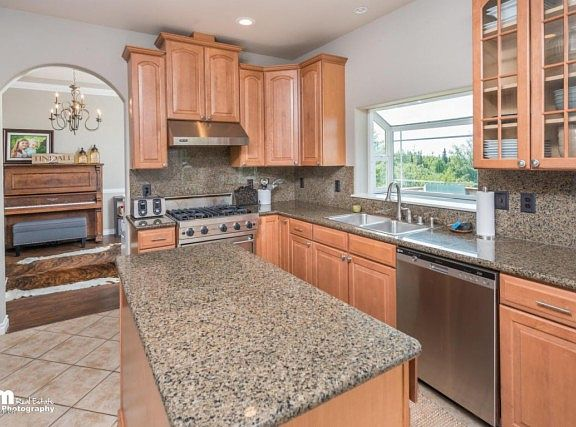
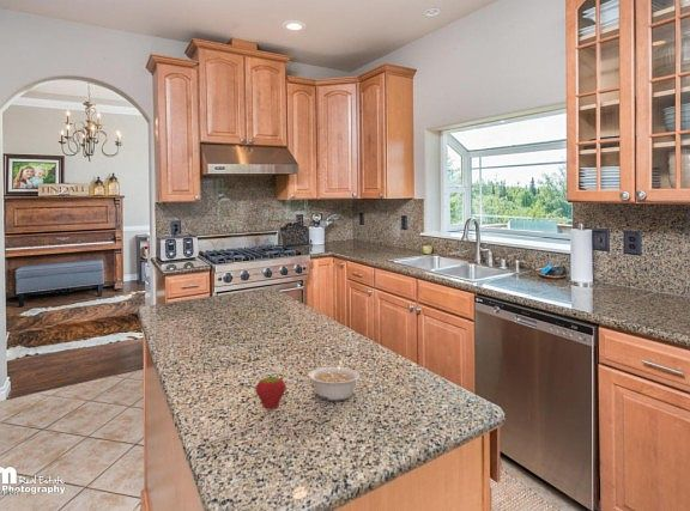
+ fruit [254,375,288,412]
+ legume [308,359,362,401]
